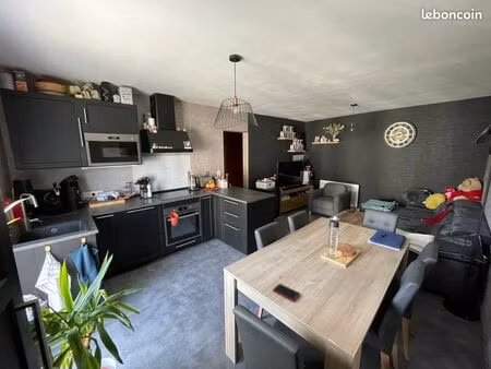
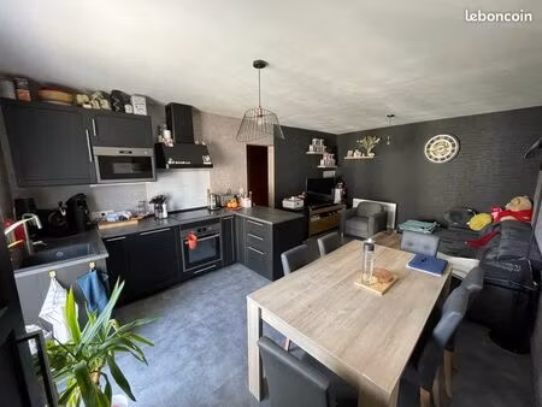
- cell phone [272,283,301,302]
